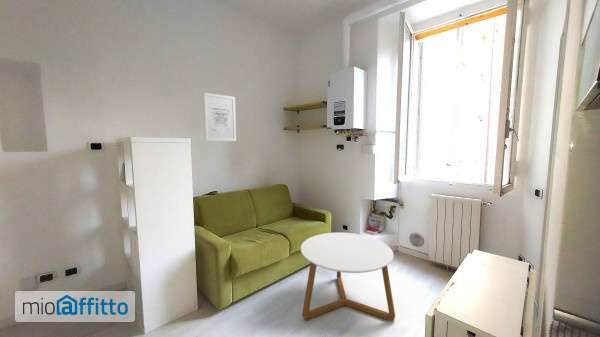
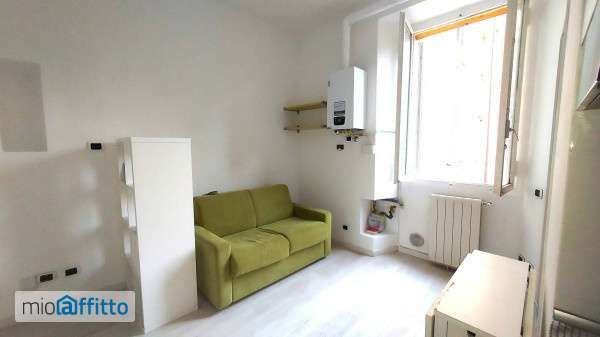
- wall art [203,92,237,142]
- coffee table [300,232,396,322]
